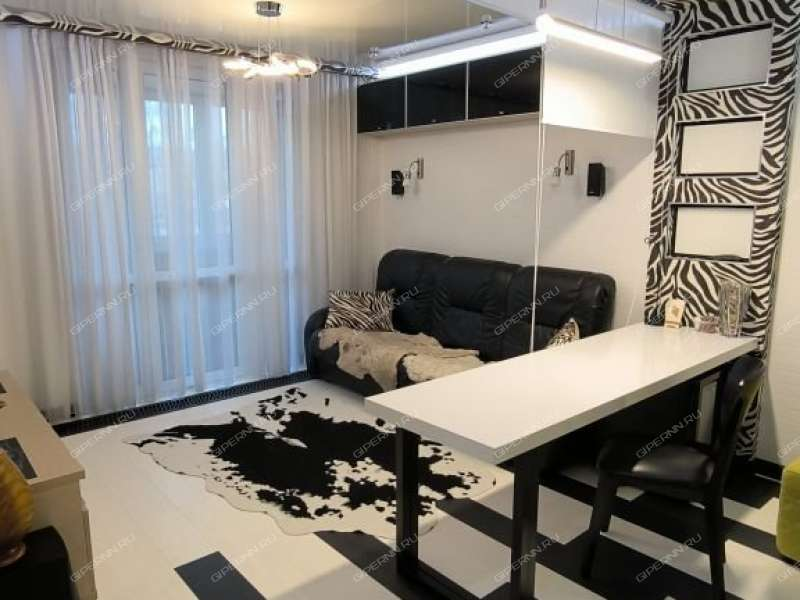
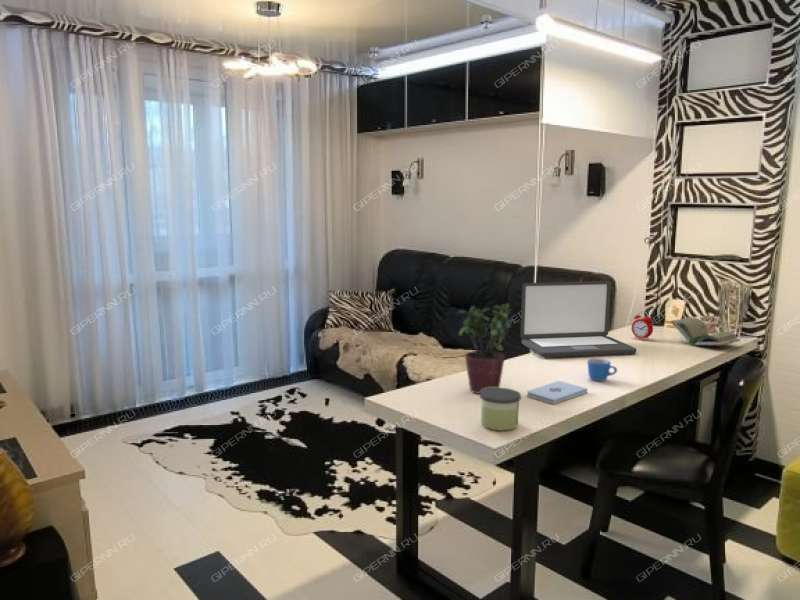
+ notepad [526,380,588,405]
+ alarm clock [631,310,654,342]
+ book [670,316,742,348]
+ potted plant [458,303,512,395]
+ laptop [520,280,637,359]
+ mug [586,357,618,382]
+ candle [479,387,522,432]
